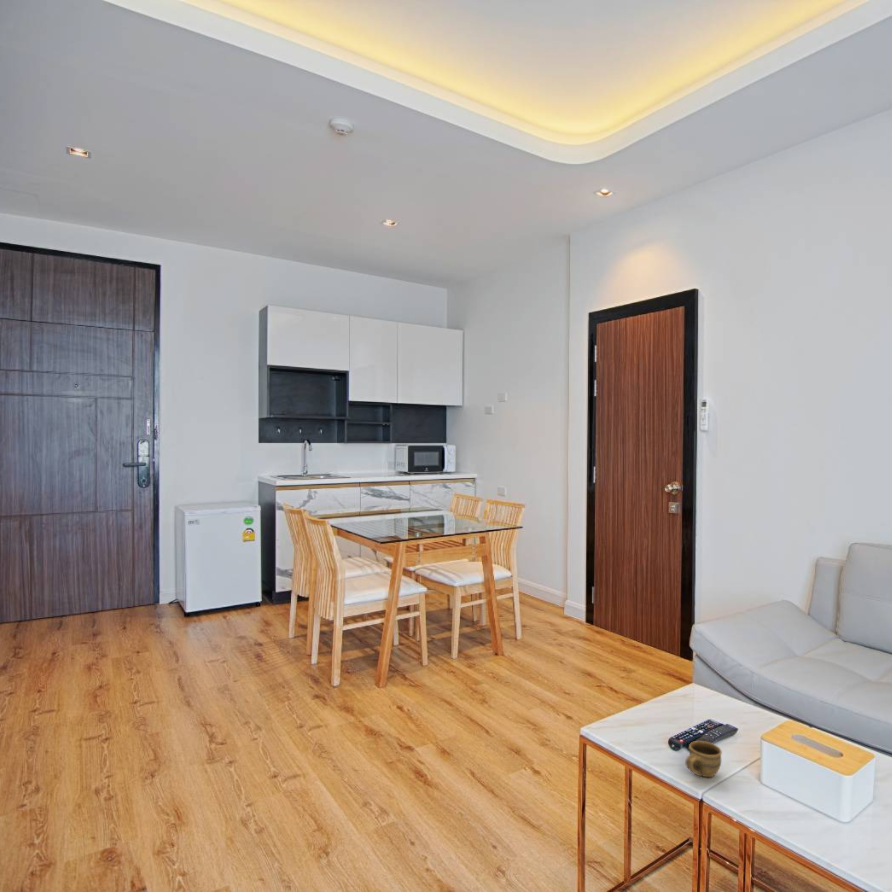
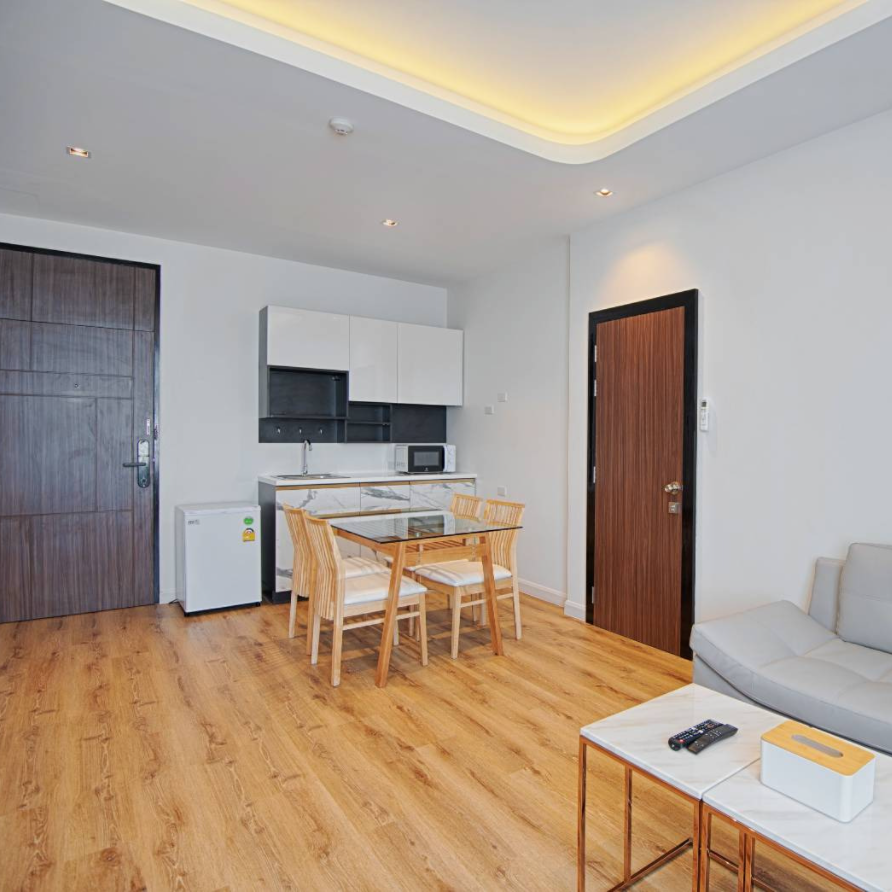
- cup [684,740,723,778]
